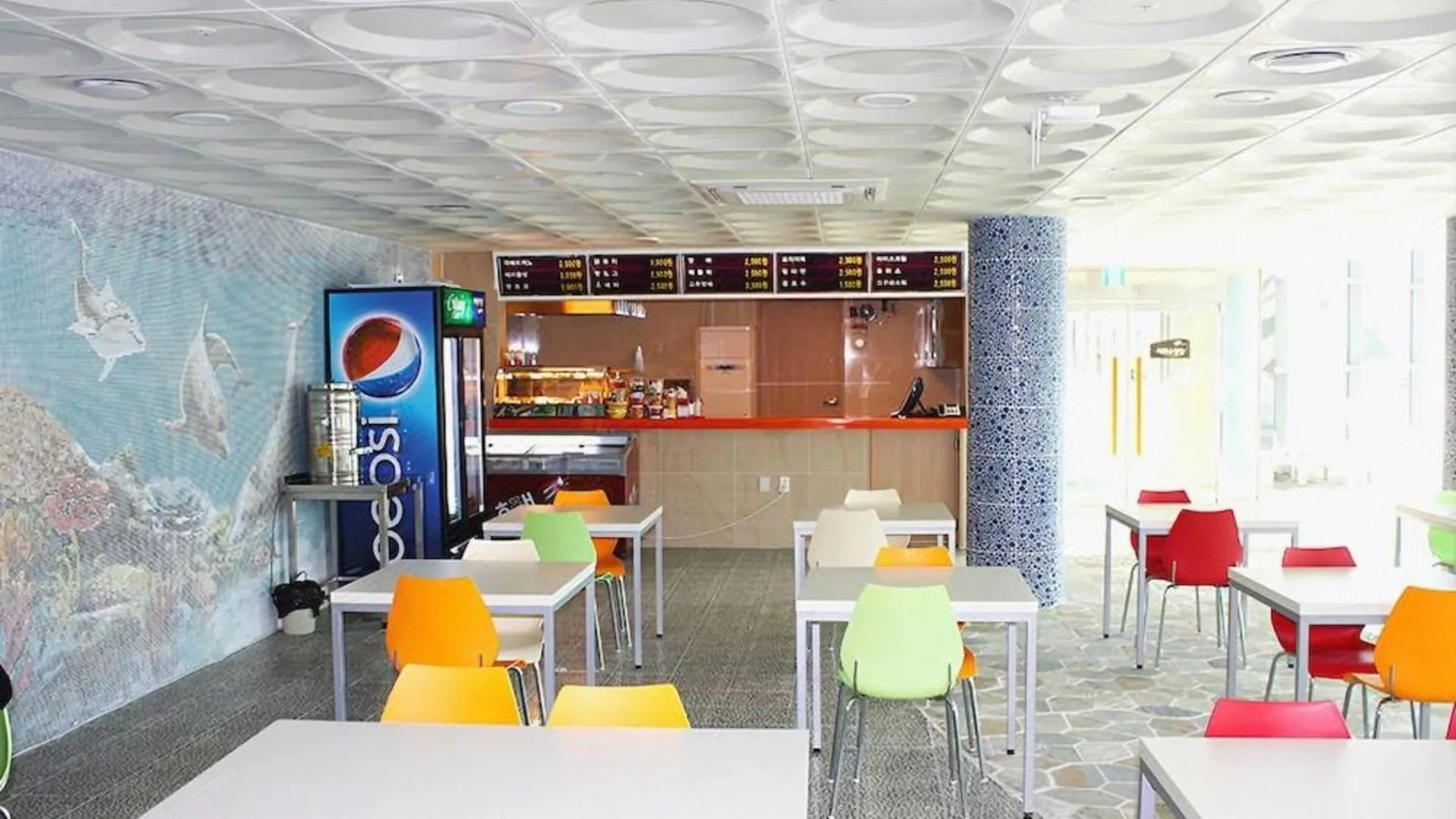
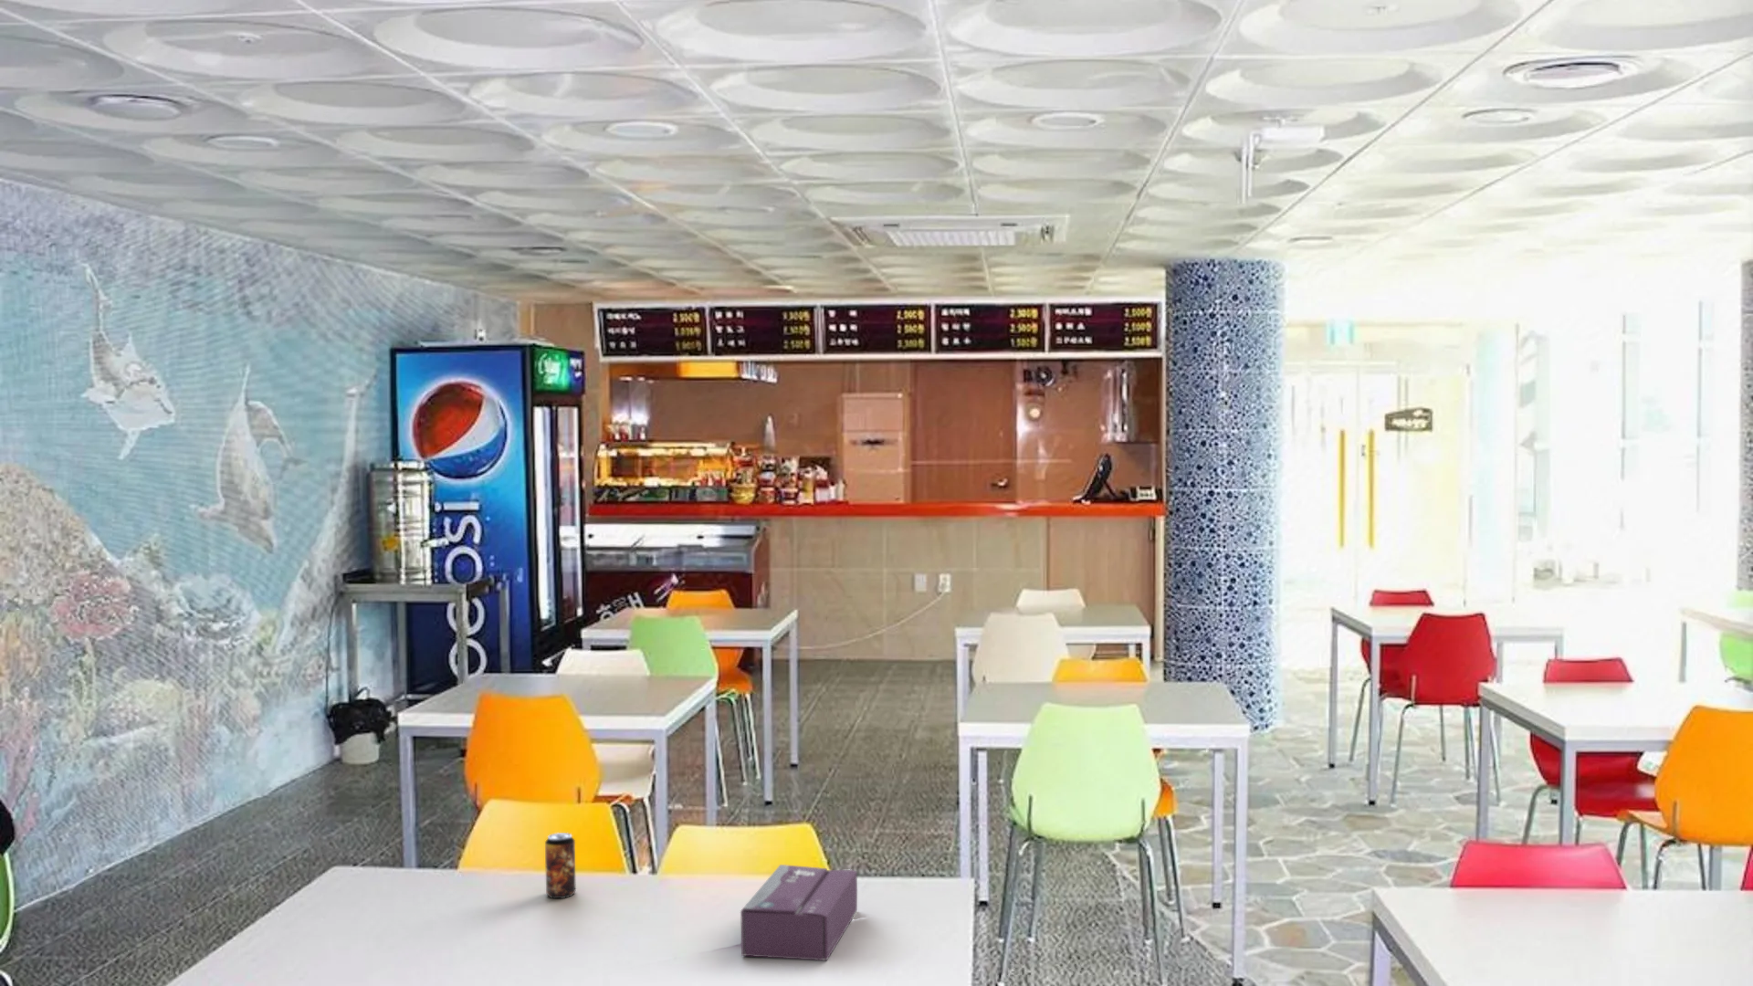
+ tissue box [739,863,858,962]
+ beverage can [544,832,577,899]
